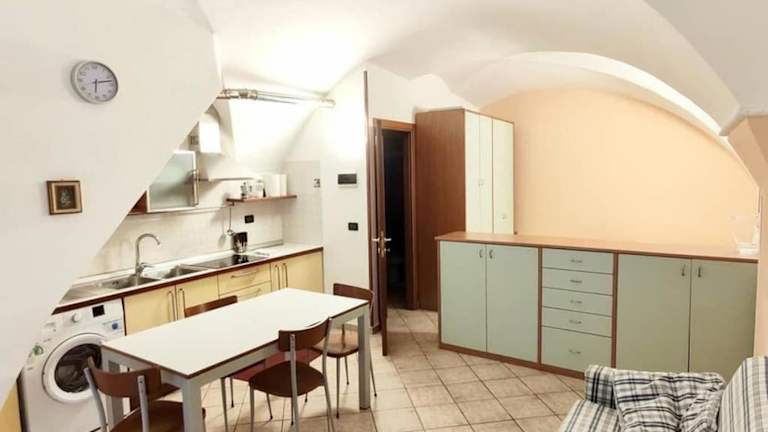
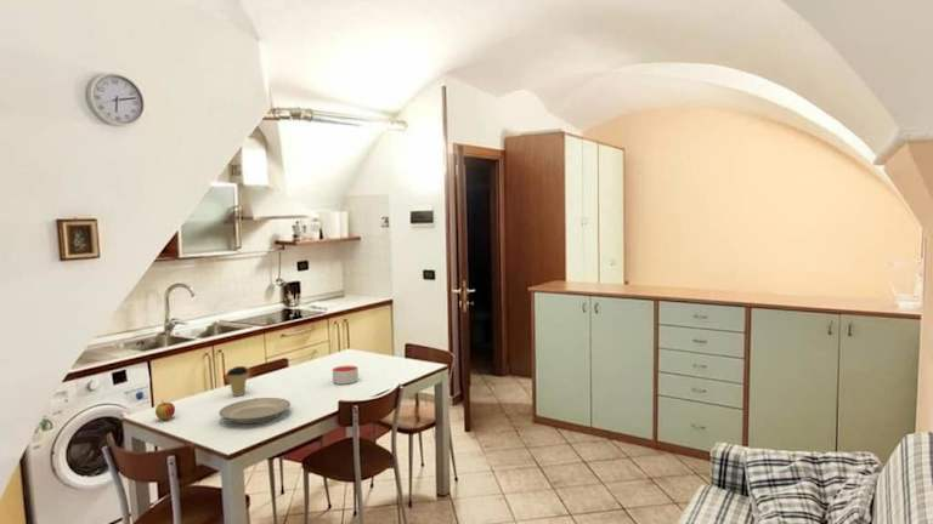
+ coffee cup [226,365,249,397]
+ apple [154,399,176,421]
+ plate [217,397,292,425]
+ candle [332,364,360,386]
